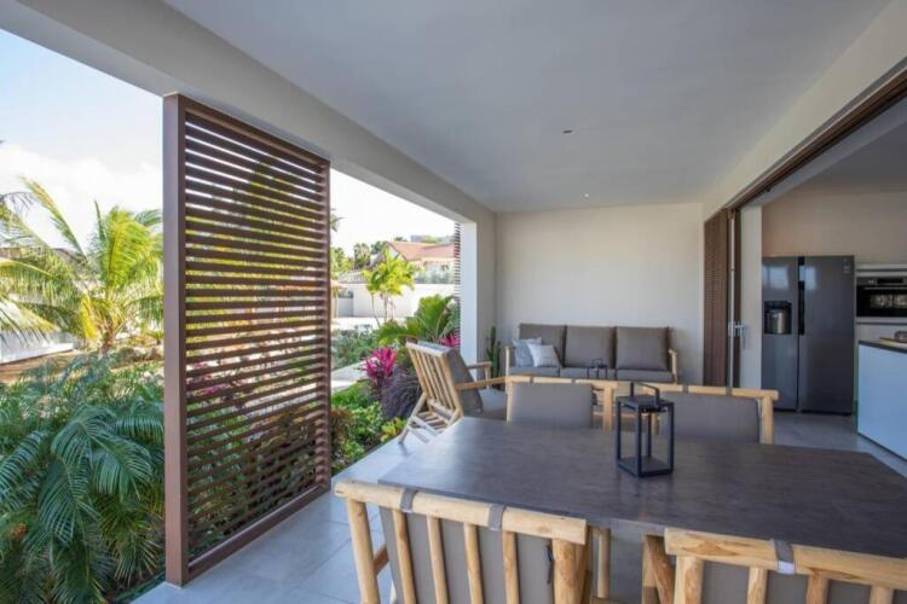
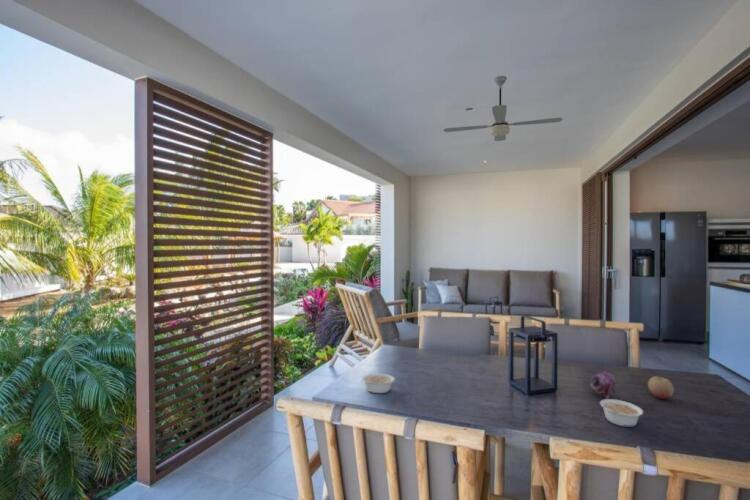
+ ceiling fan [442,75,564,142]
+ legume [599,398,644,428]
+ fruit [647,375,675,400]
+ flower [589,370,618,399]
+ legume [361,373,396,394]
